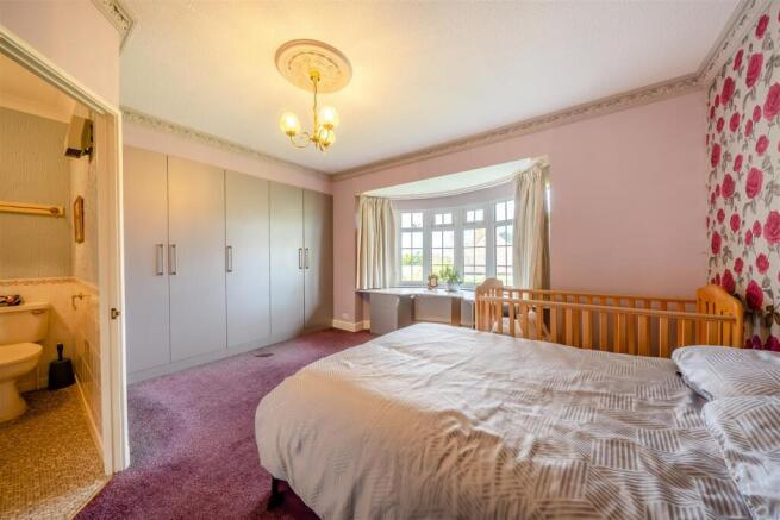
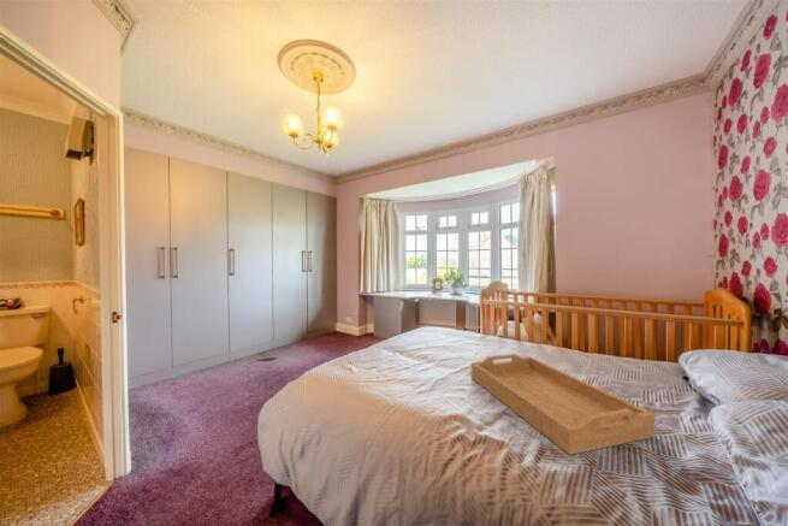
+ serving tray [470,353,656,456]
